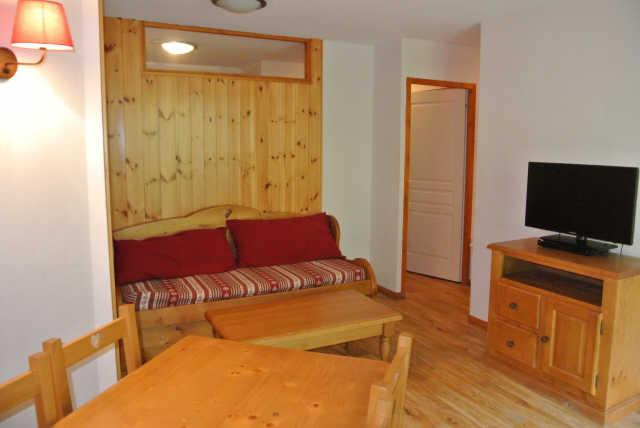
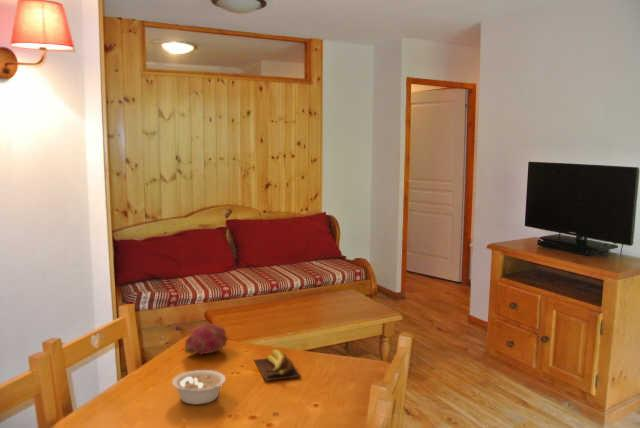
+ fruit [184,322,229,356]
+ banana [253,348,301,382]
+ legume [171,369,227,406]
